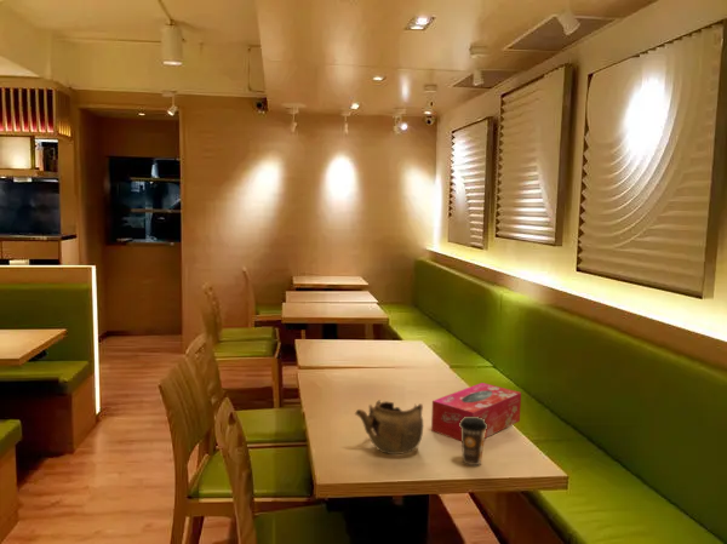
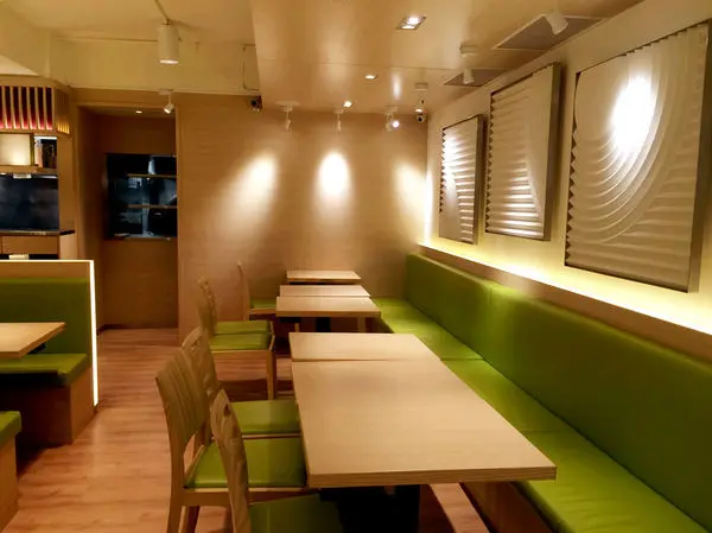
- coffee cup [459,417,487,466]
- tissue box [430,382,522,442]
- teapot [354,399,424,456]
